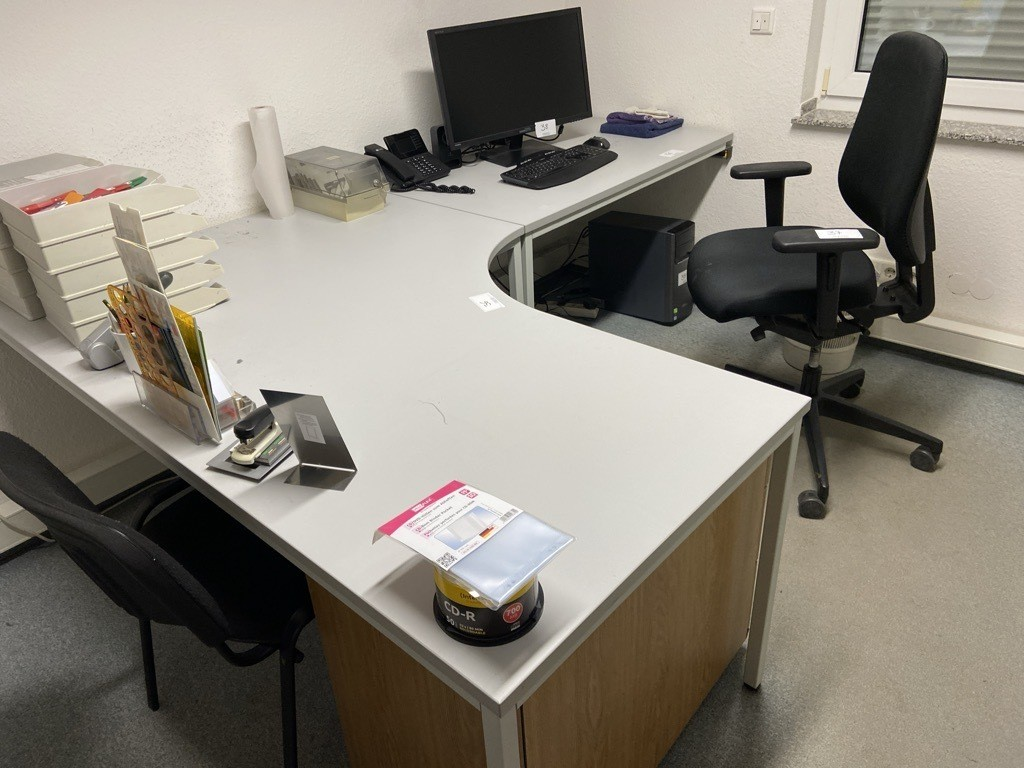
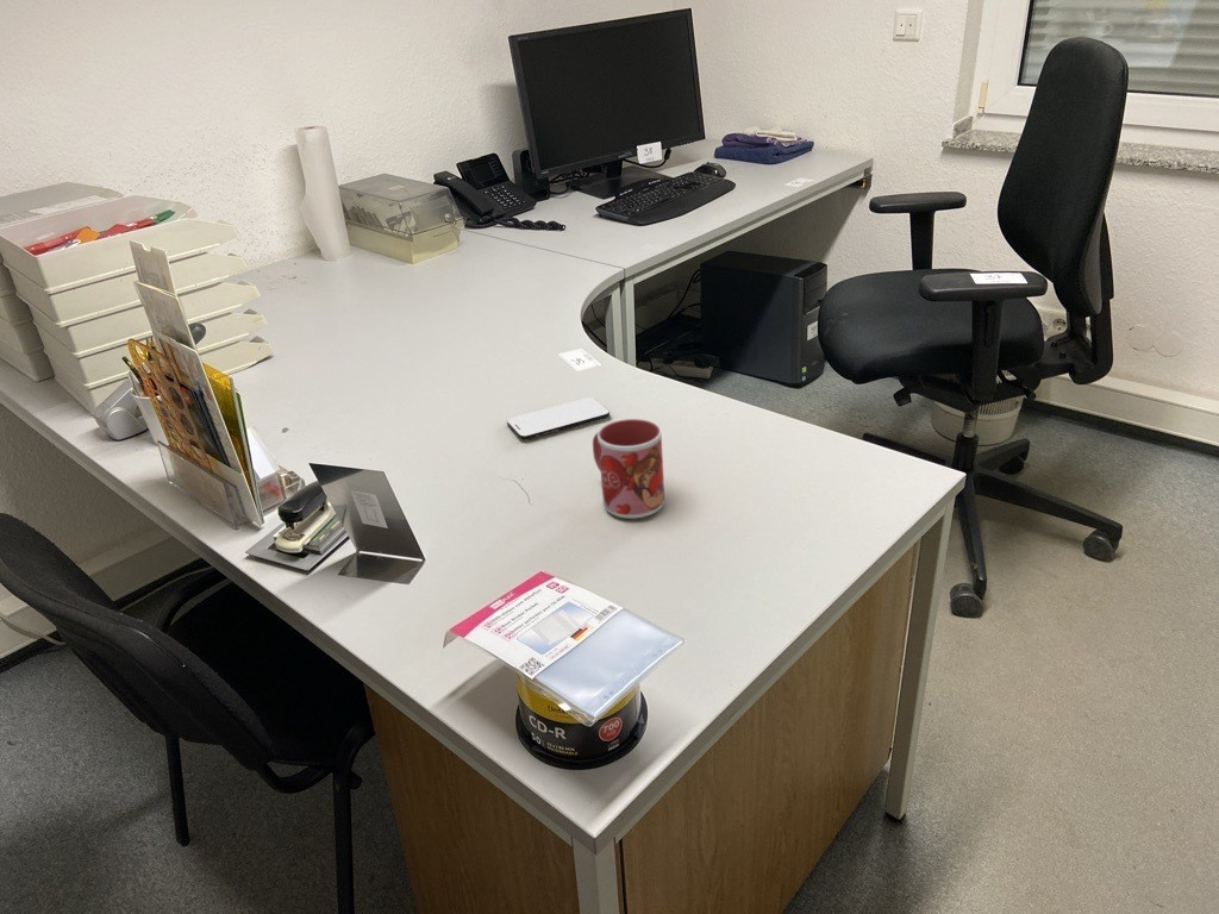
+ mug [592,418,665,519]
+ smartphone [506,396,611,442]
